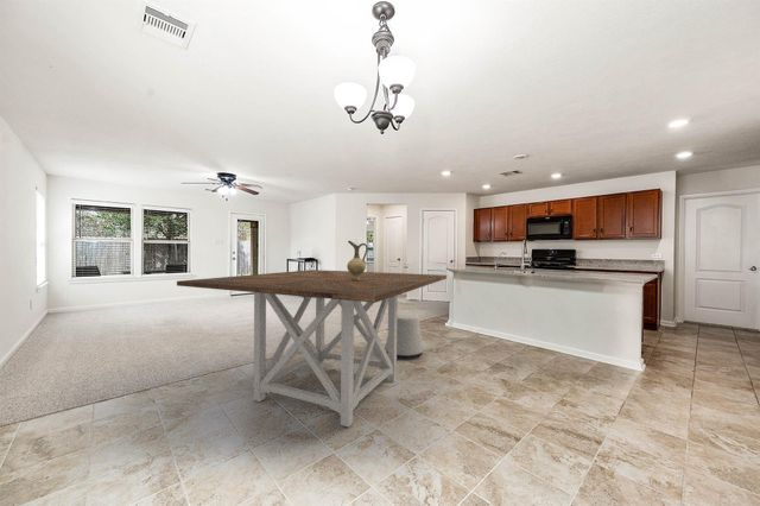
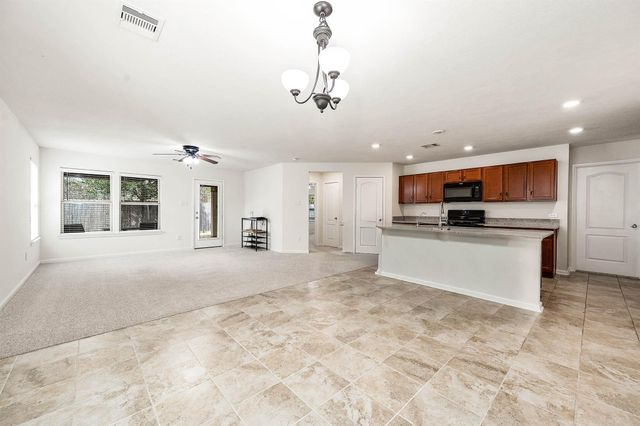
- stool [384,312,425,360]
- ceramic jug [346,240,369,282]
- dining table [176,268,448,428]
